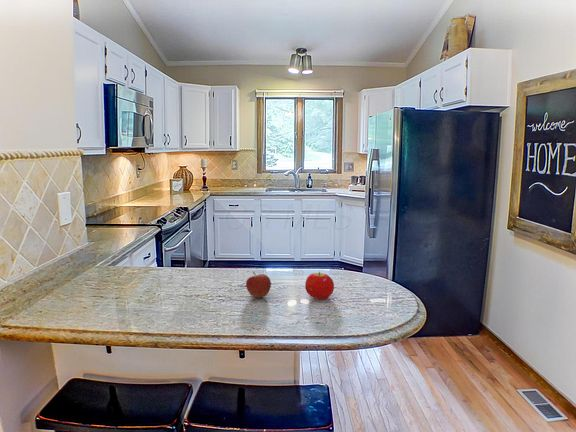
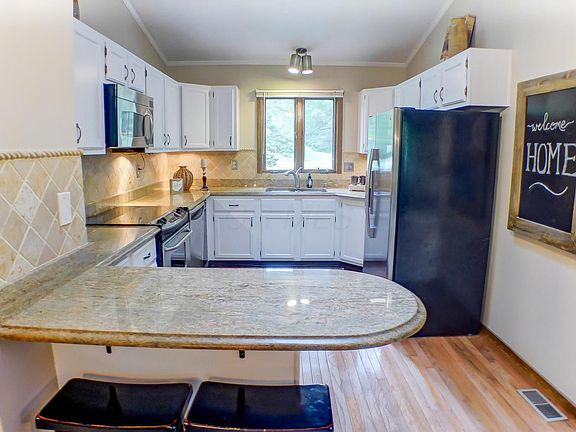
- apple [245,270,272,299]
- fruit [304,271,335,300]
